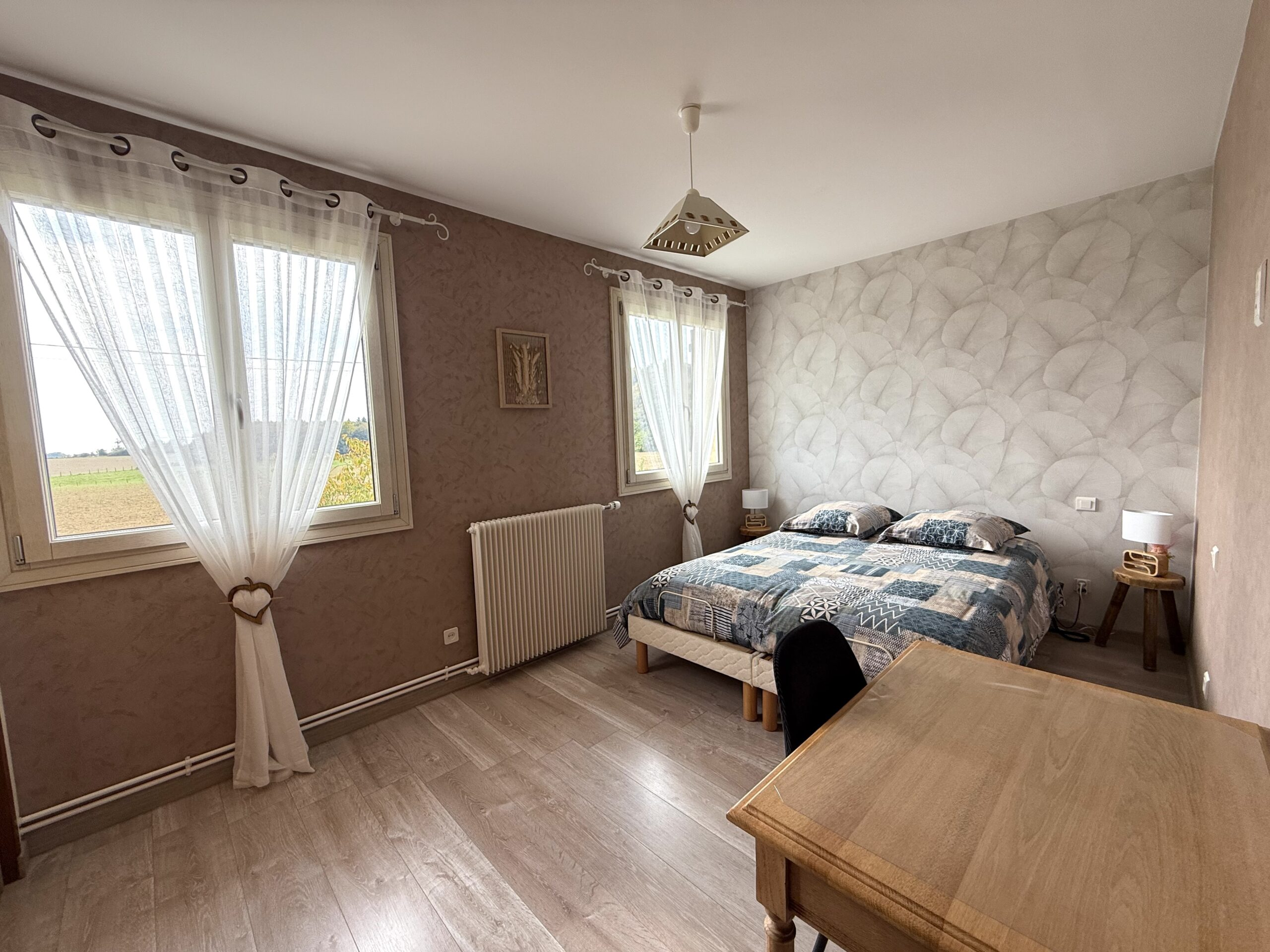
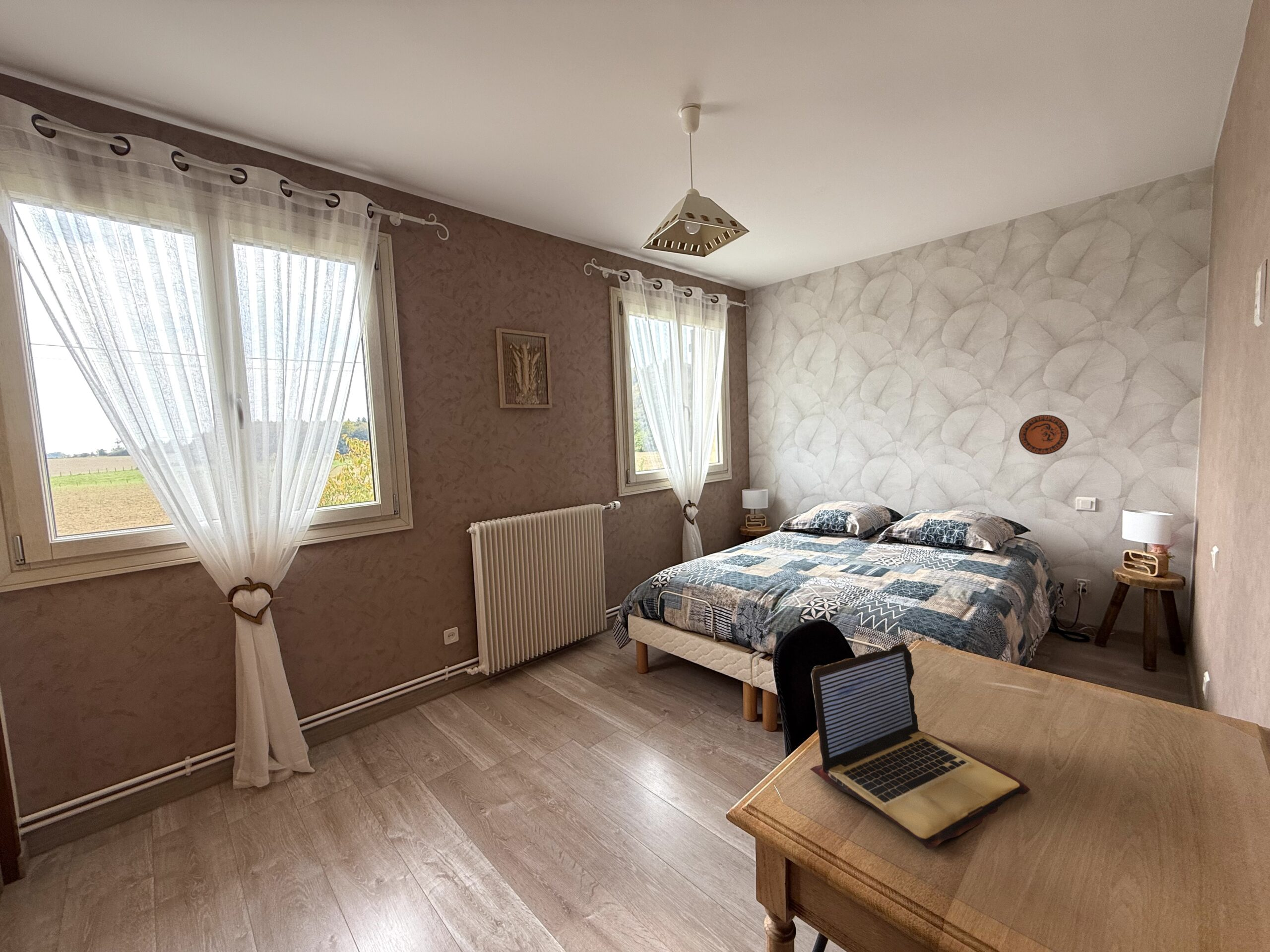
+ decorative plate [1018,415,1069,455]
+ laptop [810,642,1030,850]
